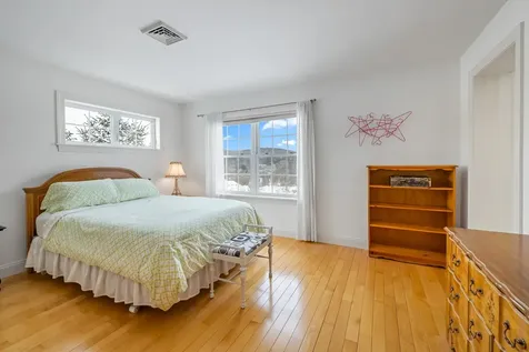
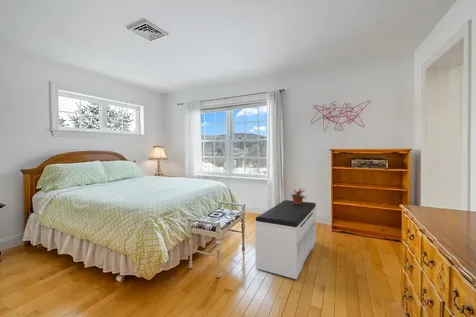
+ potted plant [289,187,307,204]
+ bench [254,199,317,280]
